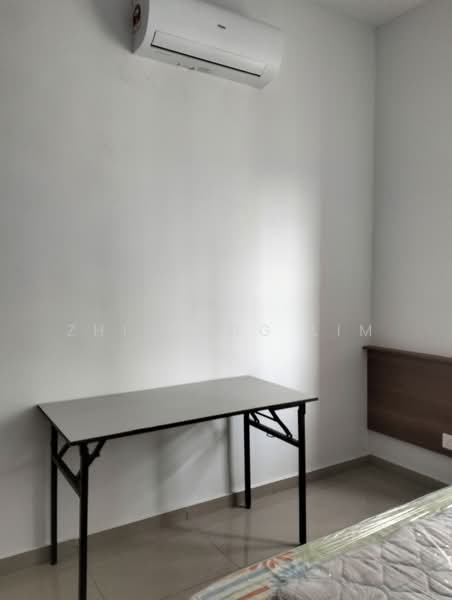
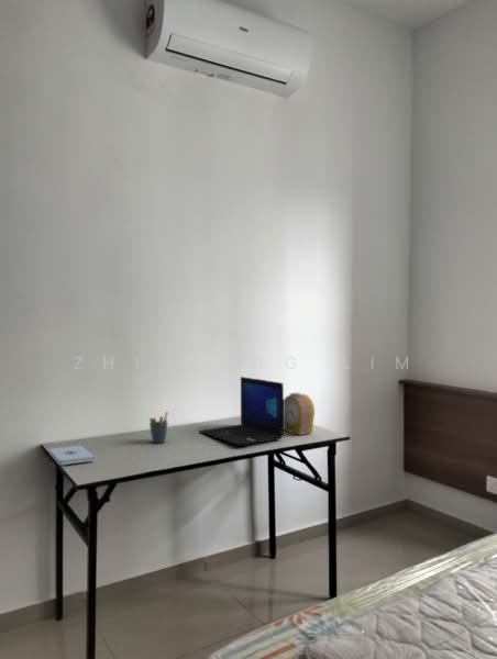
+ laptop [198,376,285,447]
+ notepad [48,444,96,466]
+ alarm clock [284,392,316,436]
+ pen holder [148,411,169,444]
